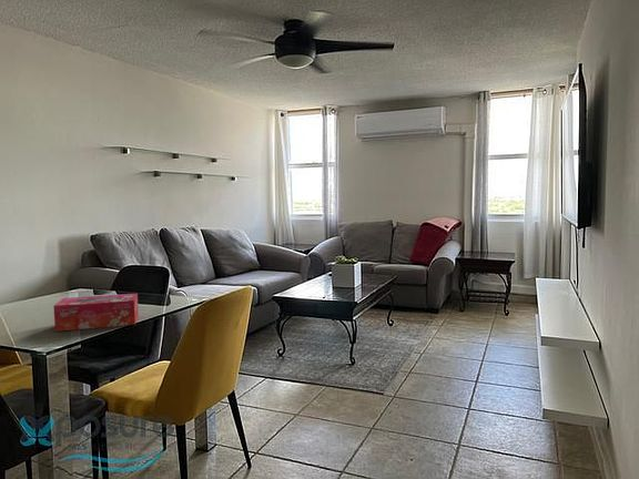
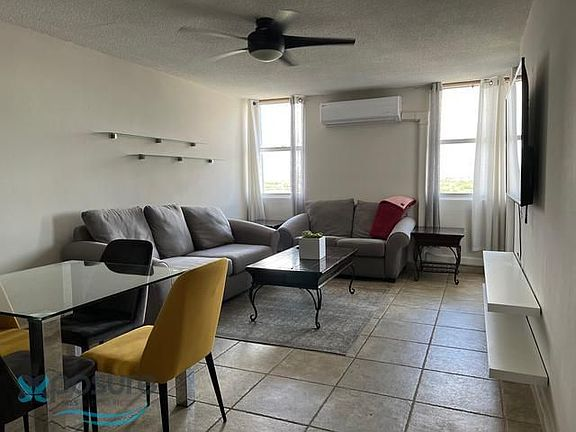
- tissue box [52,293,140,333]
